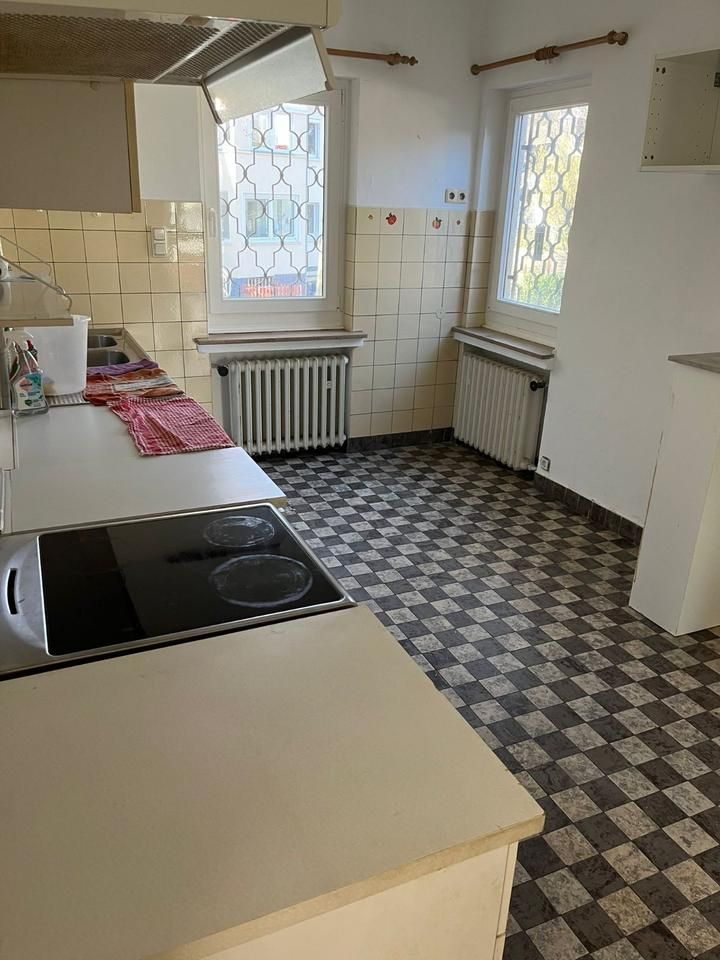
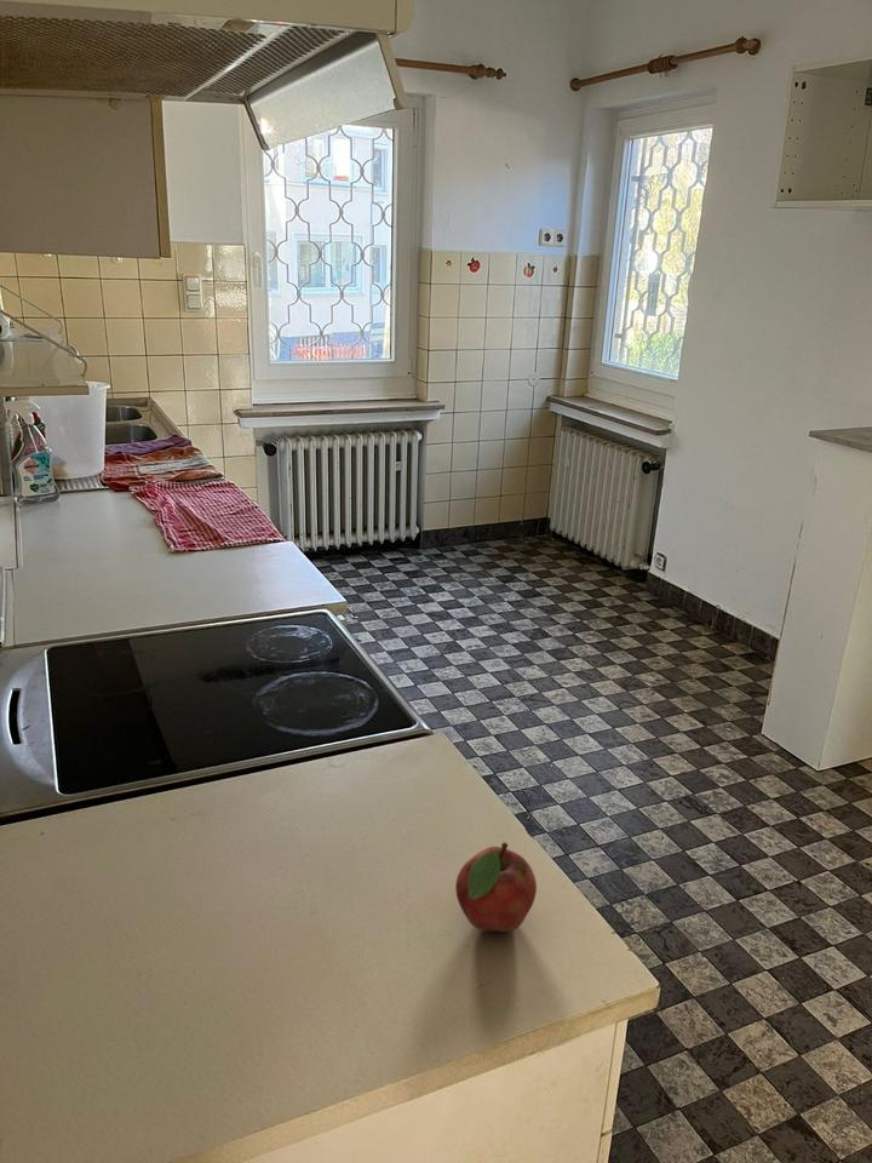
+ fruit [454,841,538,933]
